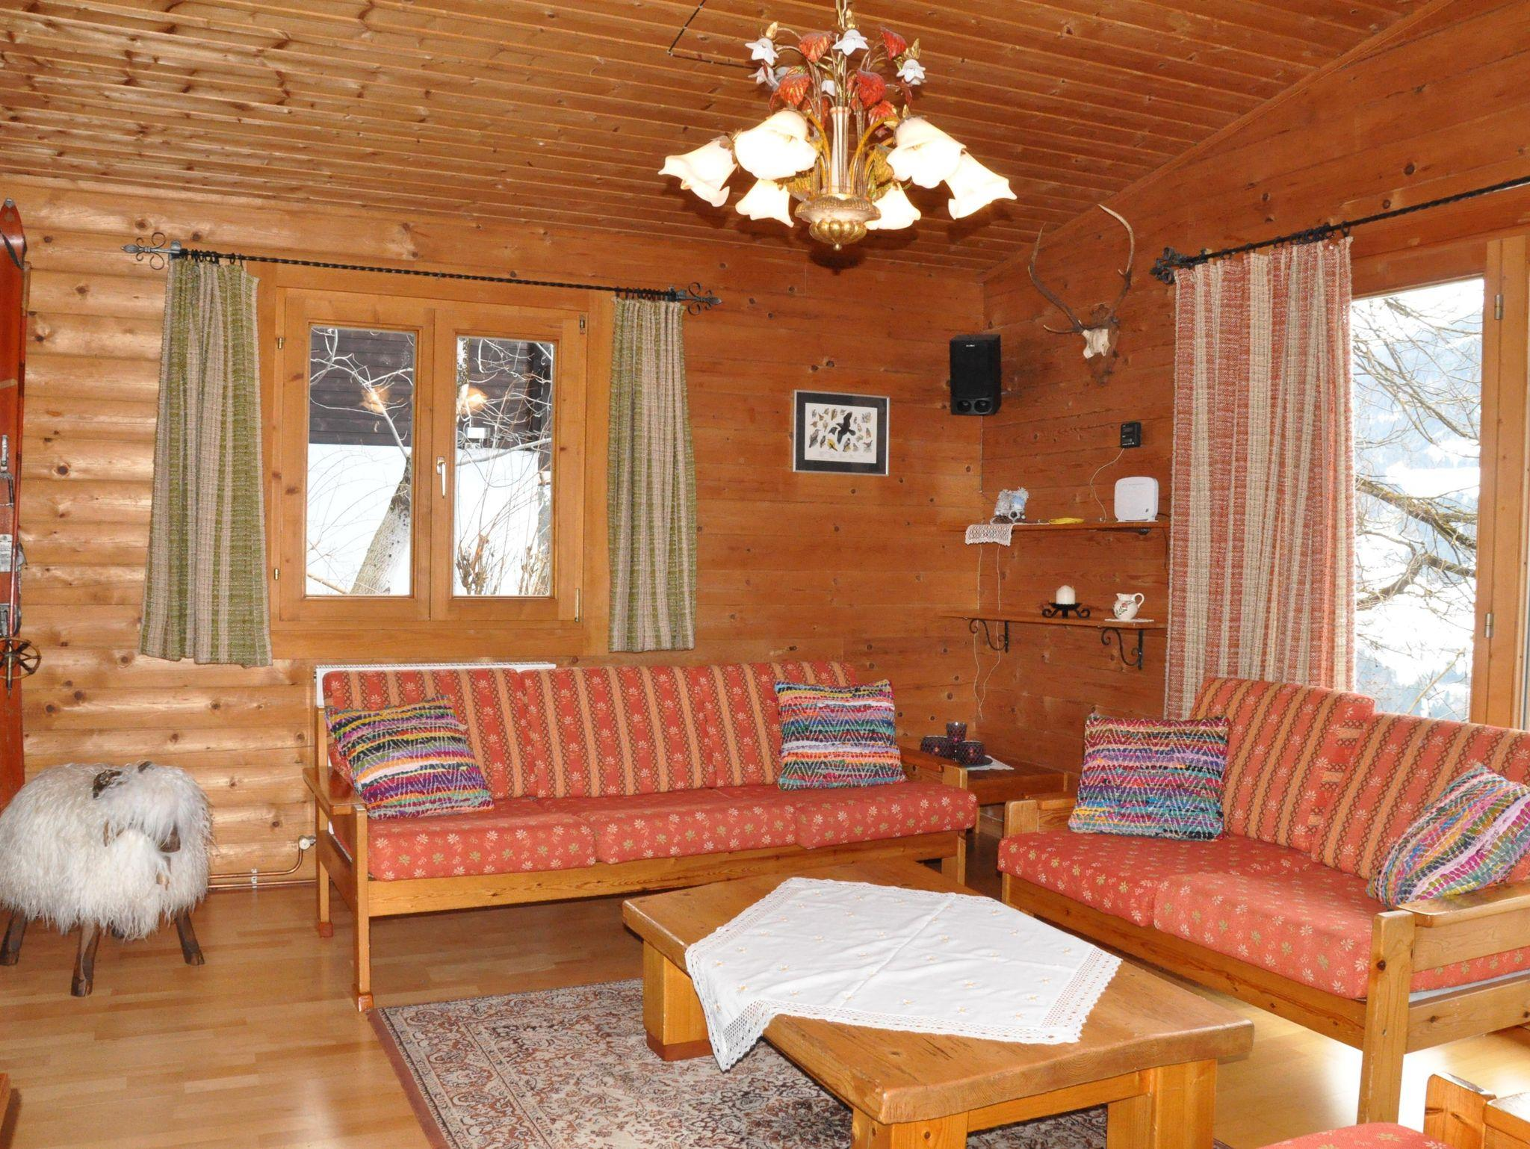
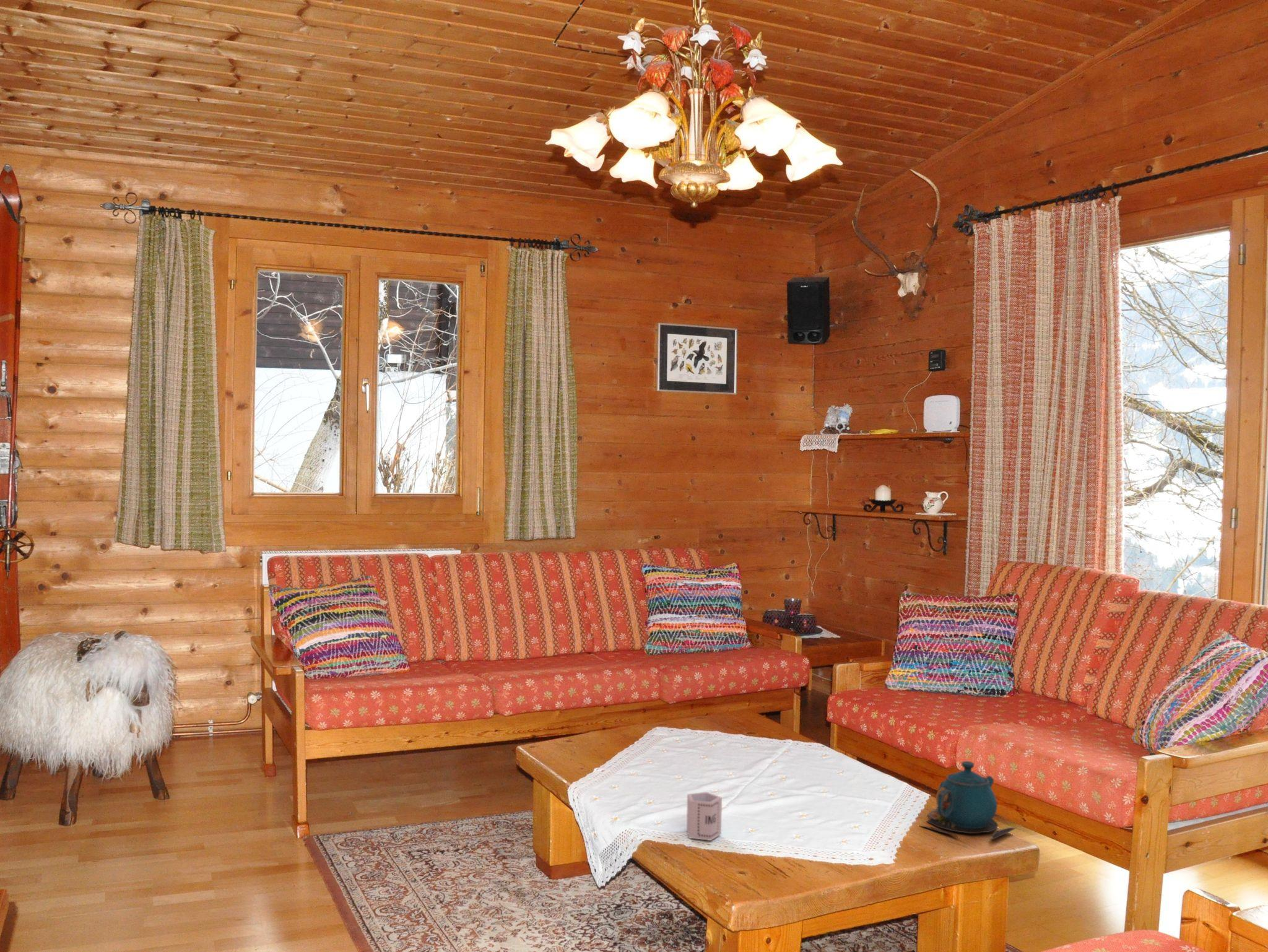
+ teapot [919,761,1017,840]
+ cup [686,791,723,841]
